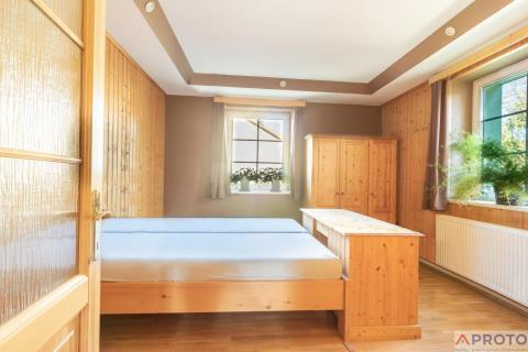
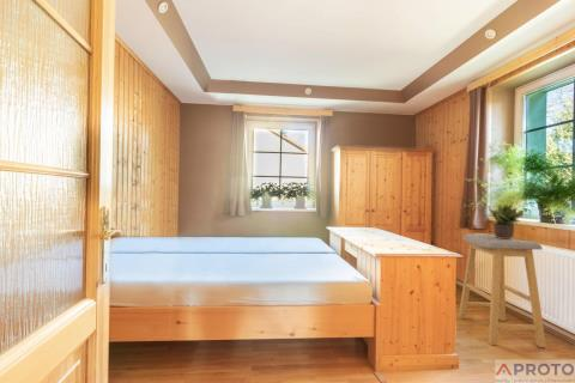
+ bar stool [458,232,547,348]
+ potted plant [488,202,527,238]
